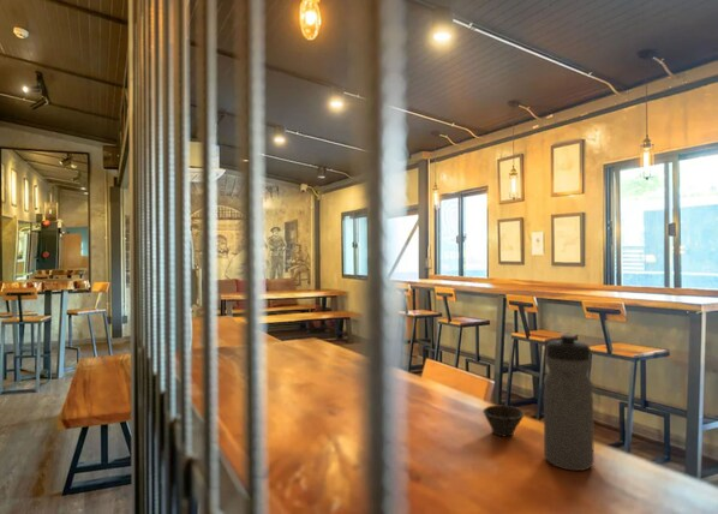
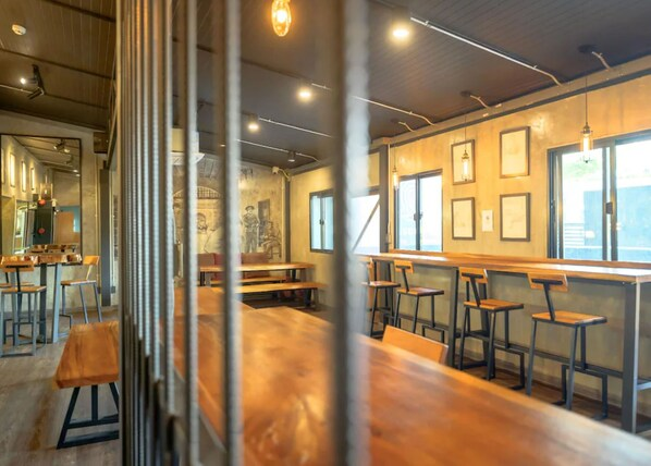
- cup [481,404,526,437]
- water bottle [543,331,596,472]
